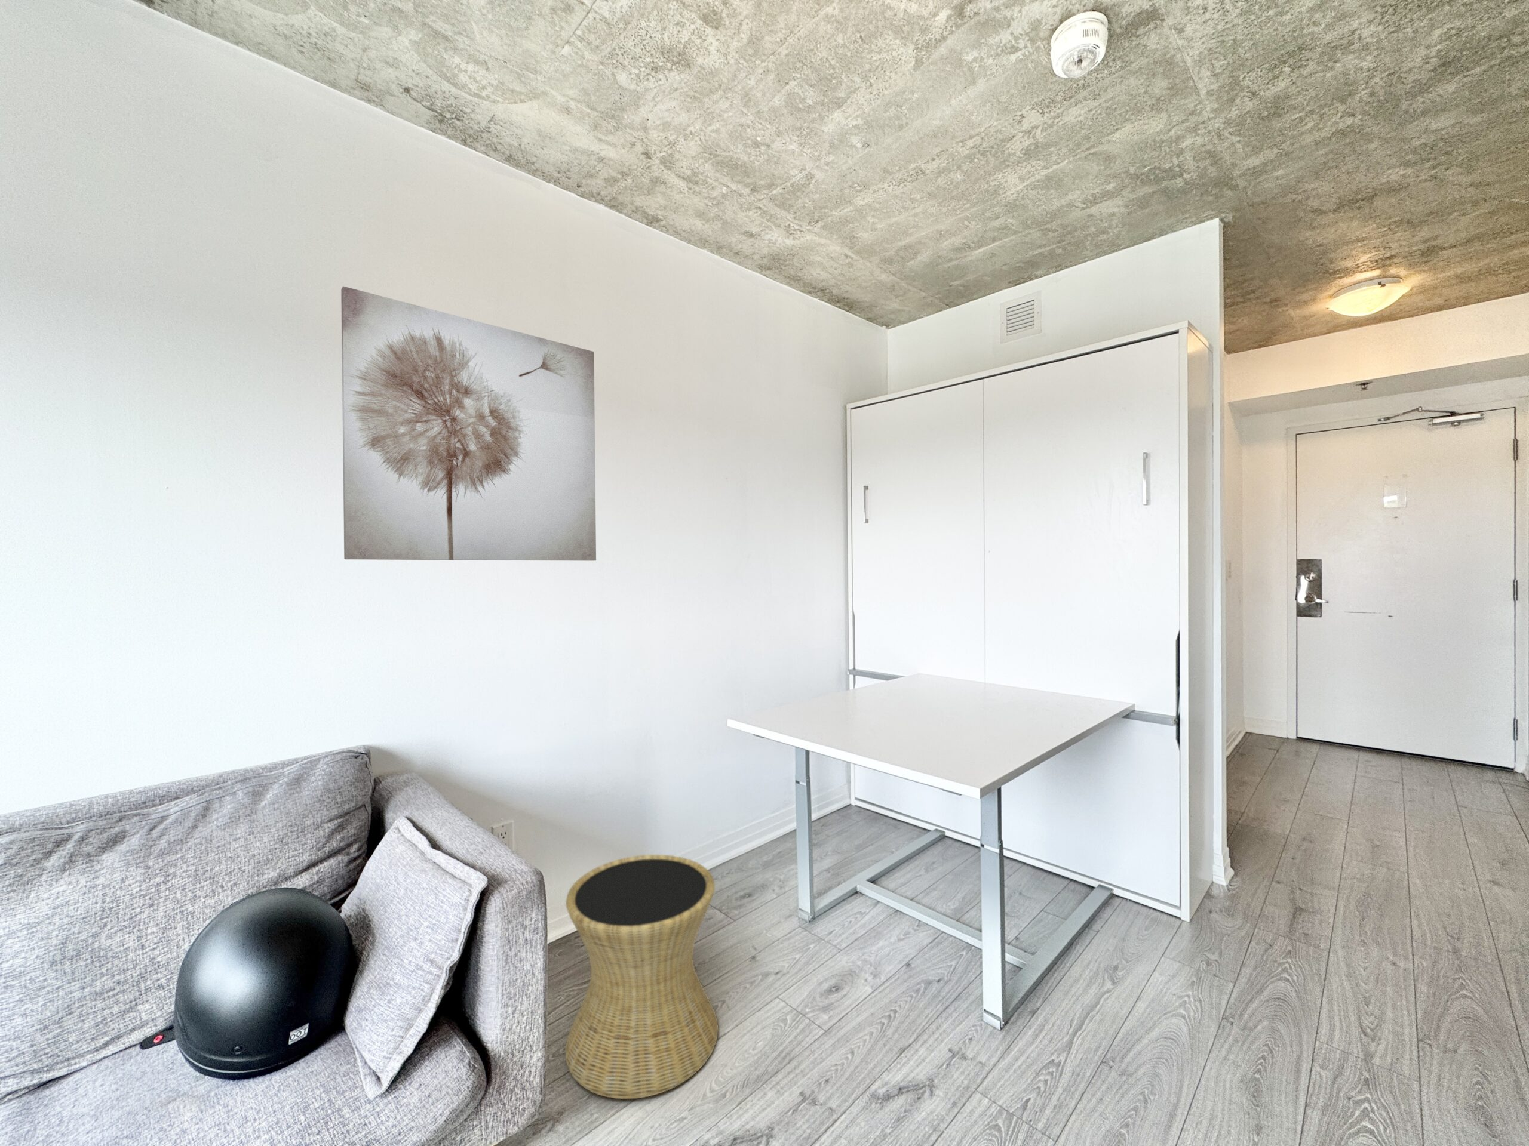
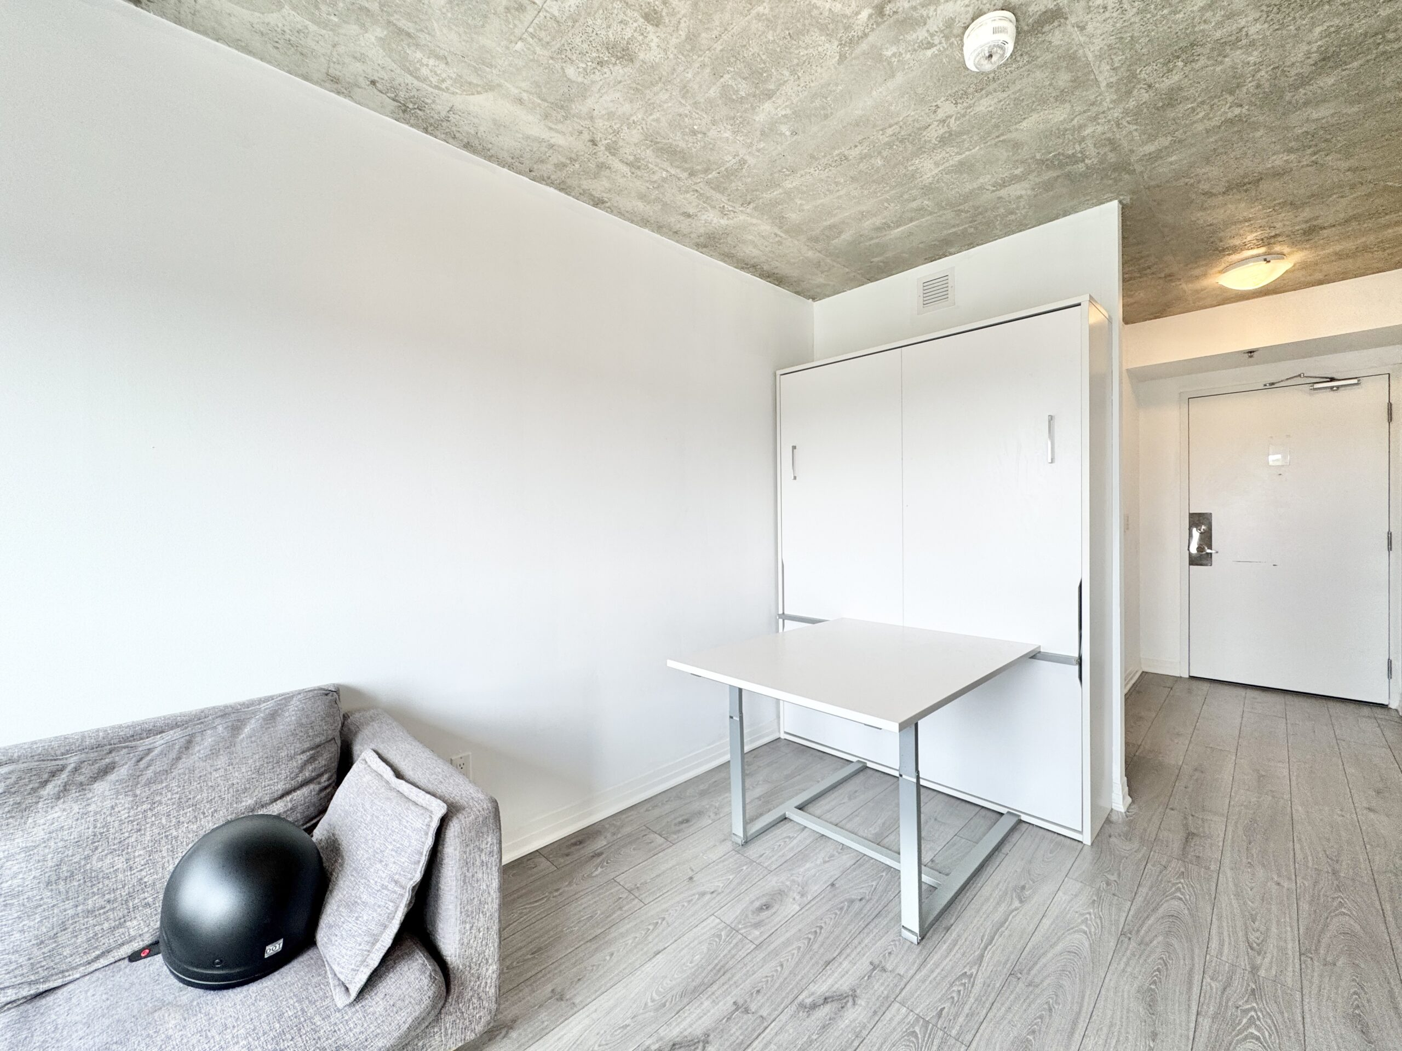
- wall art [341,286,597,561]
- side table [565,855,719,1100]
